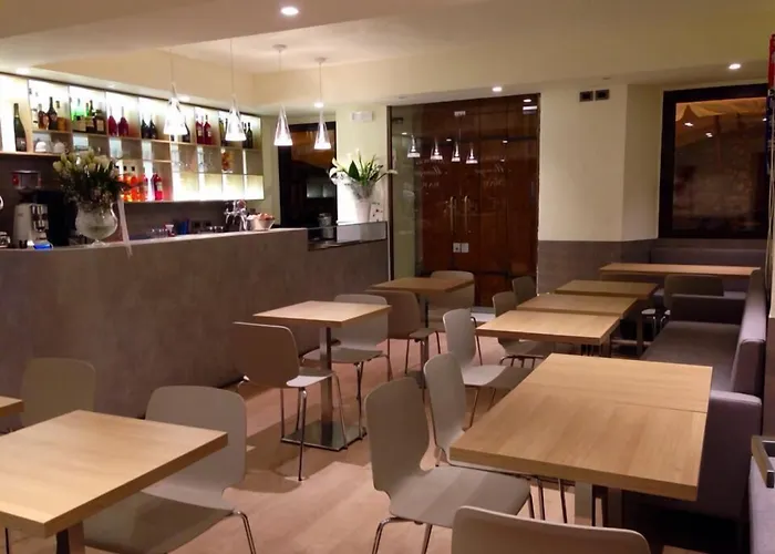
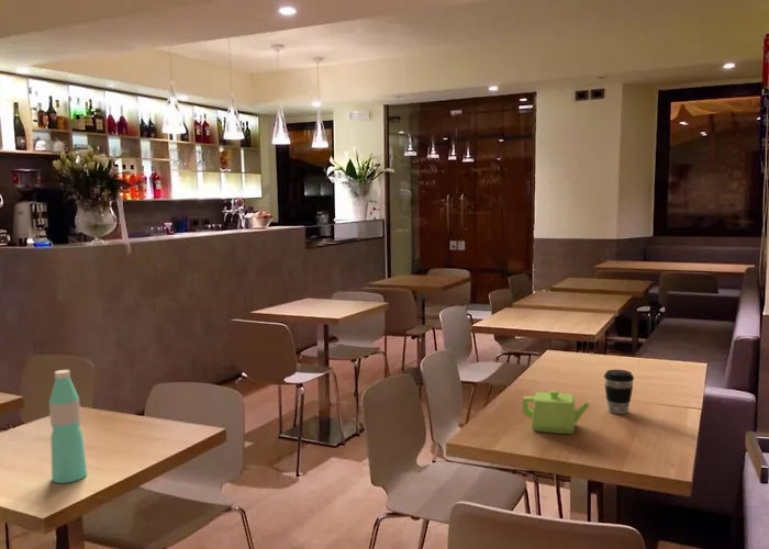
+ water bottle [48,369,88,484]
+ coffee cup [603,368,635,415]
+ teapot [522,390,591,435]
